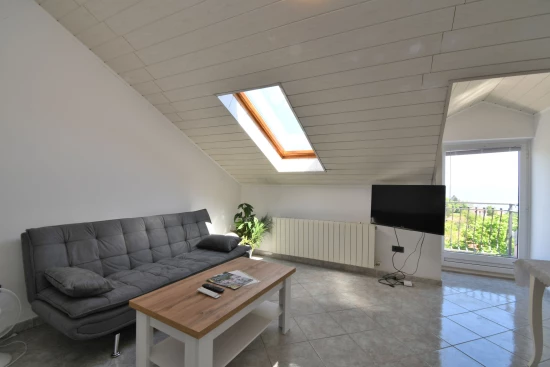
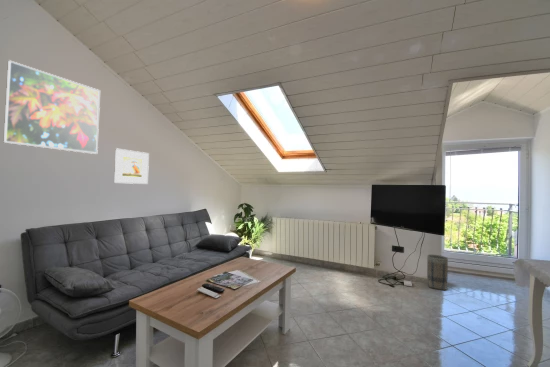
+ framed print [2,59,101,155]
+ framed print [113,147,150,185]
+ basket [426,254,449,292]
